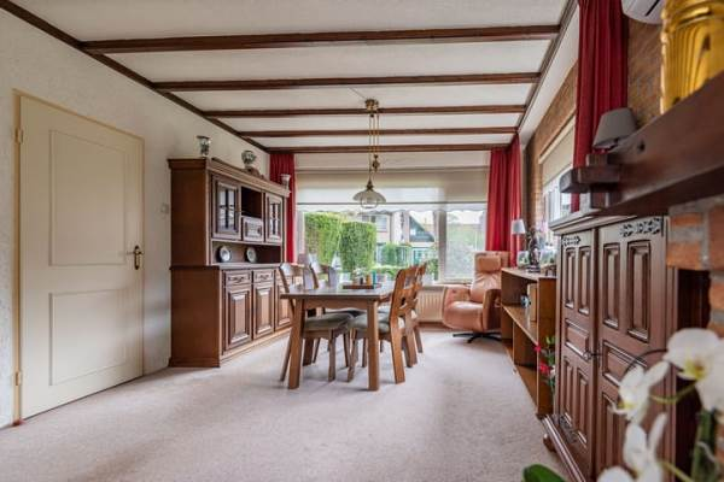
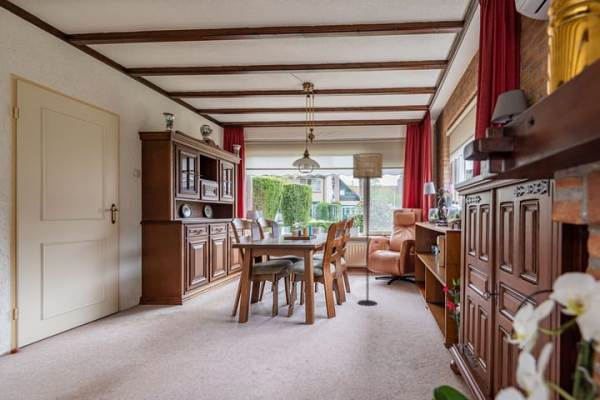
+ floor lamp [352,152,383,307]
